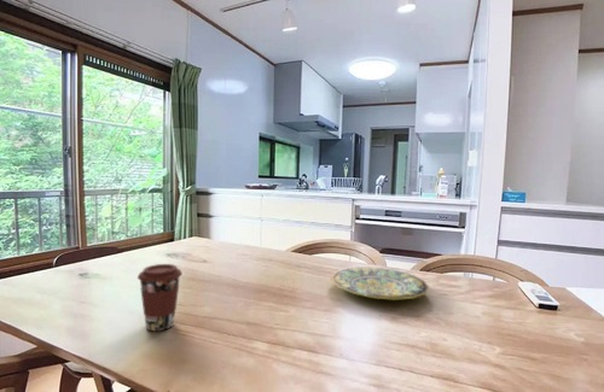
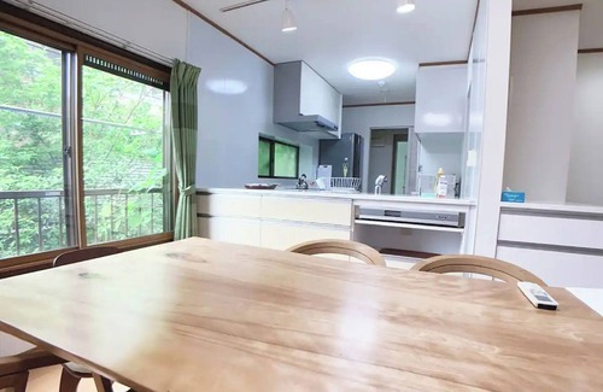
- plate [330,265,430,302]
- coffee cup [137,263,184,333]
